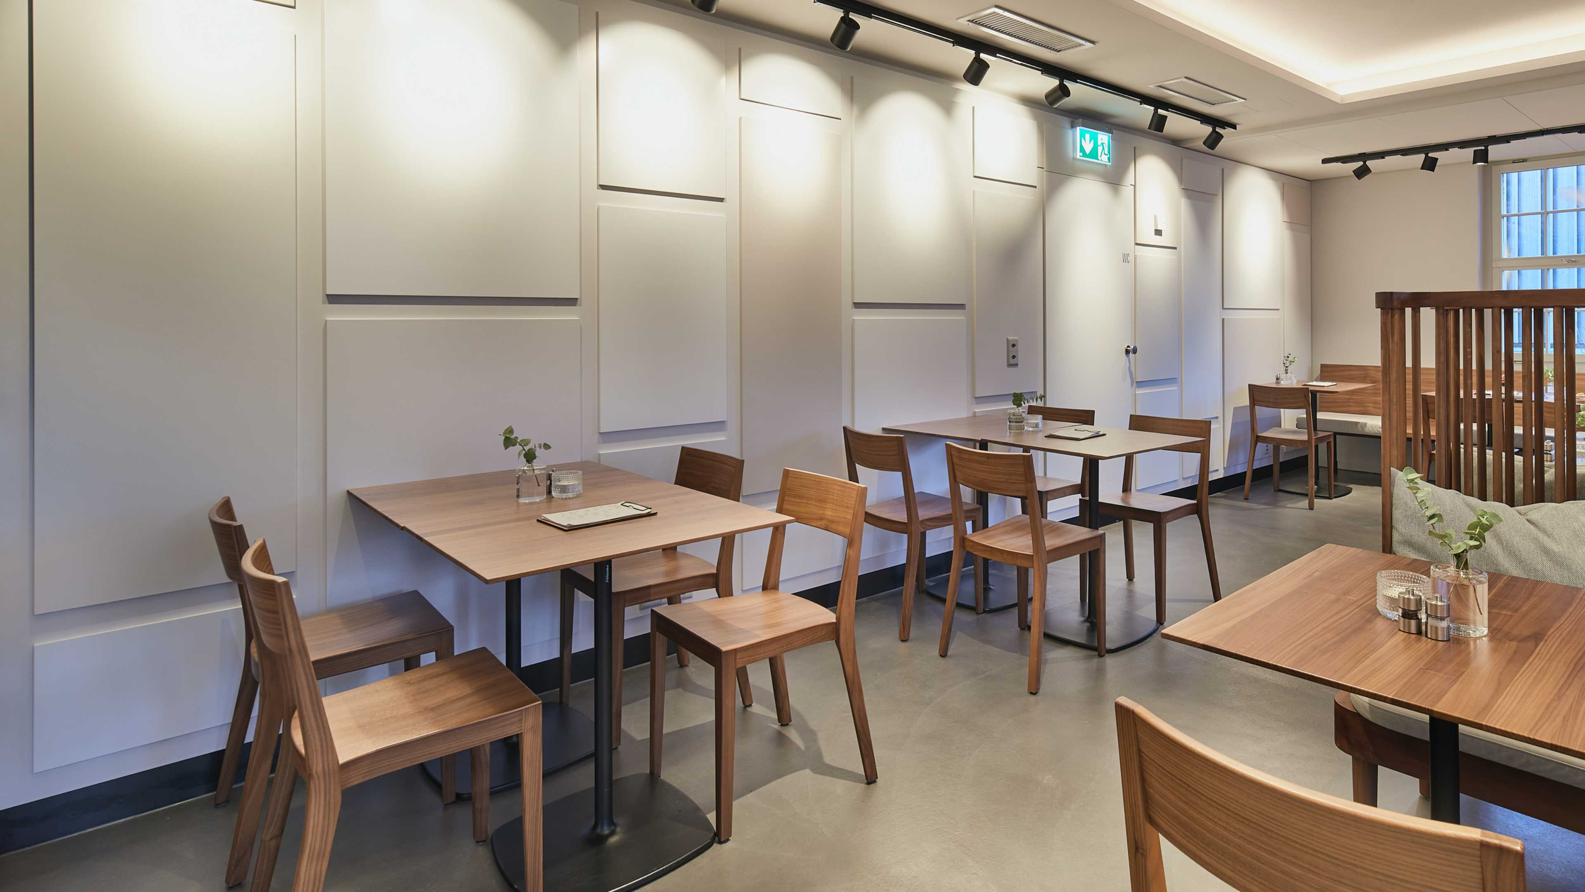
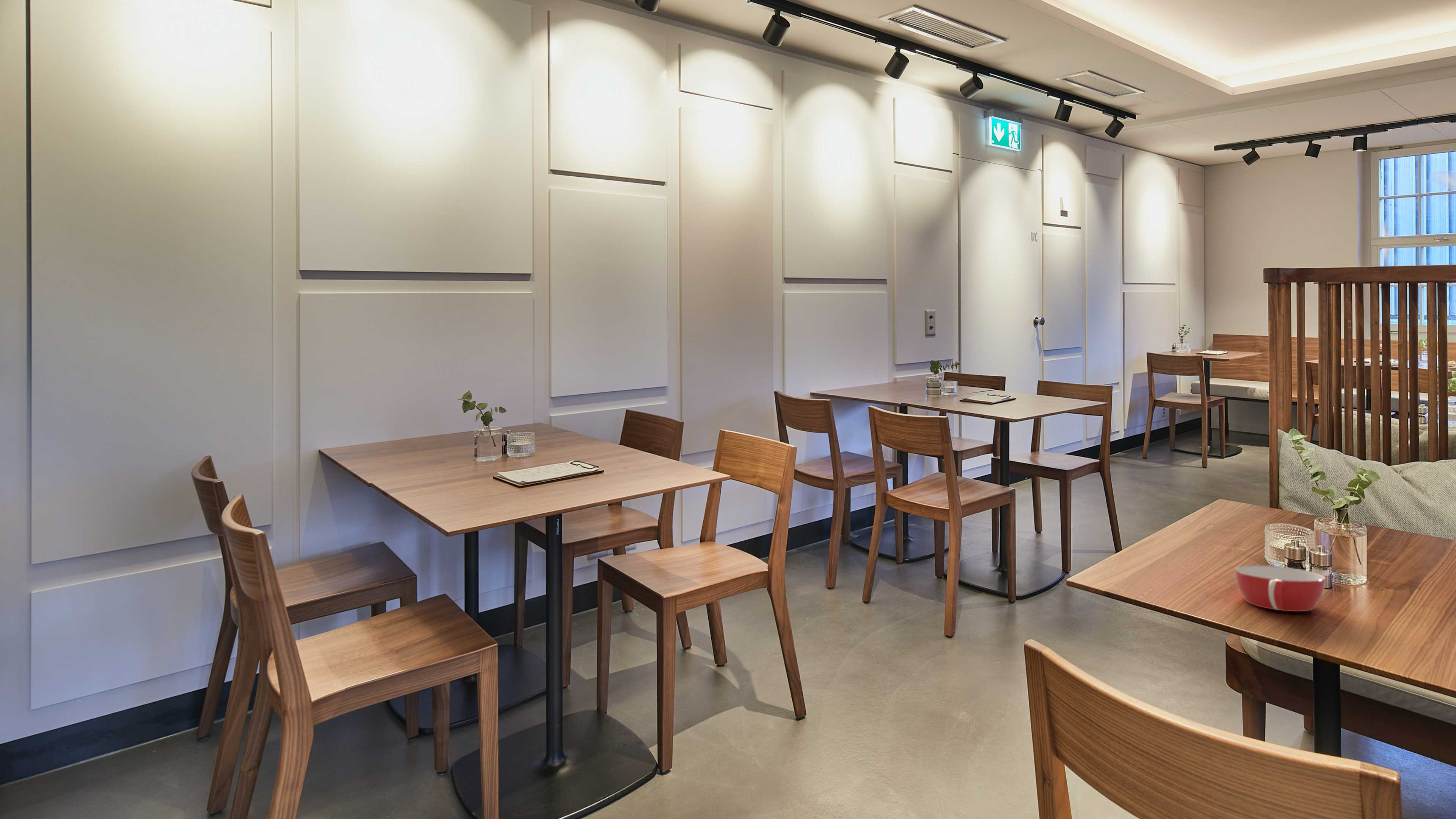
+ bowl [1235,565,1326,612]
